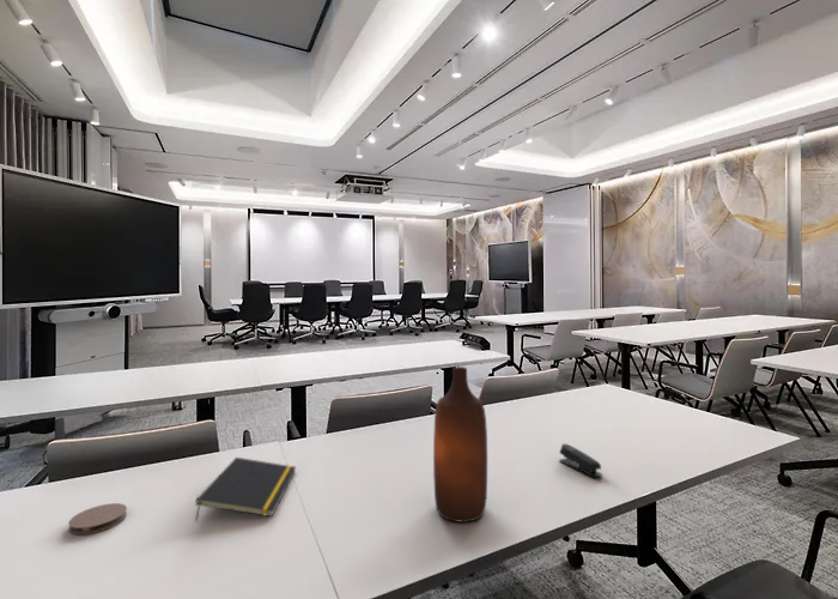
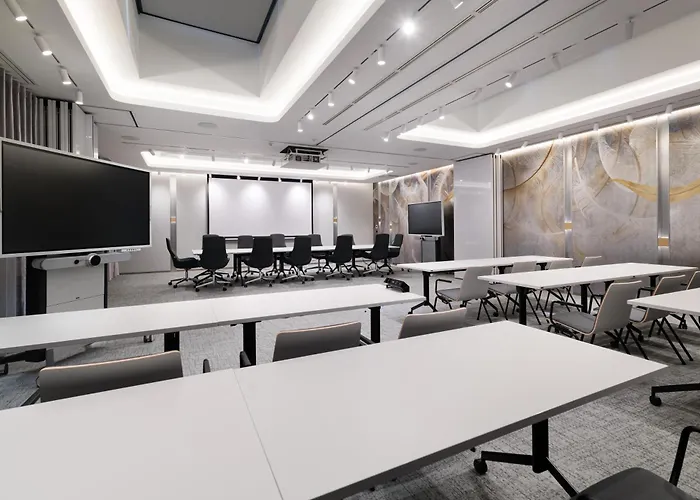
- notepad [194,456,297,522]
- coaster [67,502,128,536]
- stapler [558,443,603,478]
- bottle [432,365,488,524]
